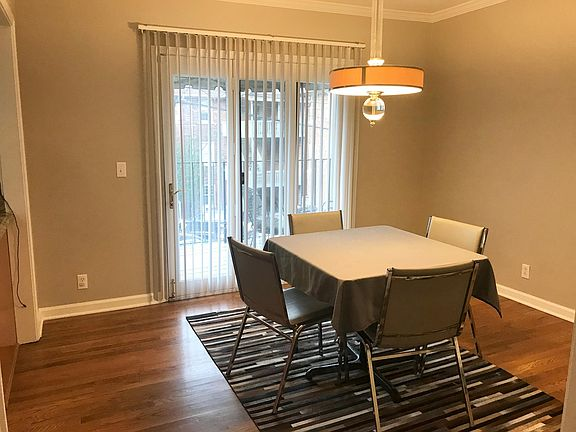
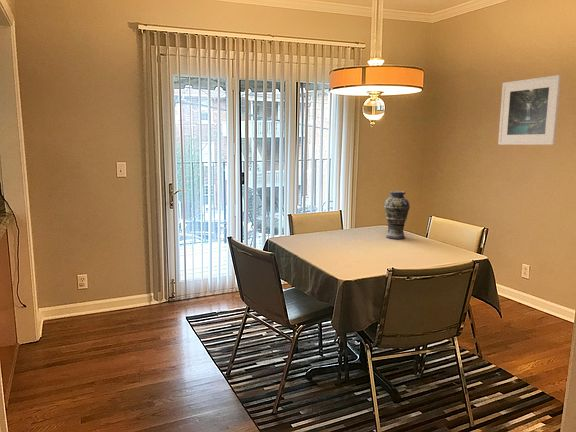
+ vase [383,190,411,240]
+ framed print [497,74,562,146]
